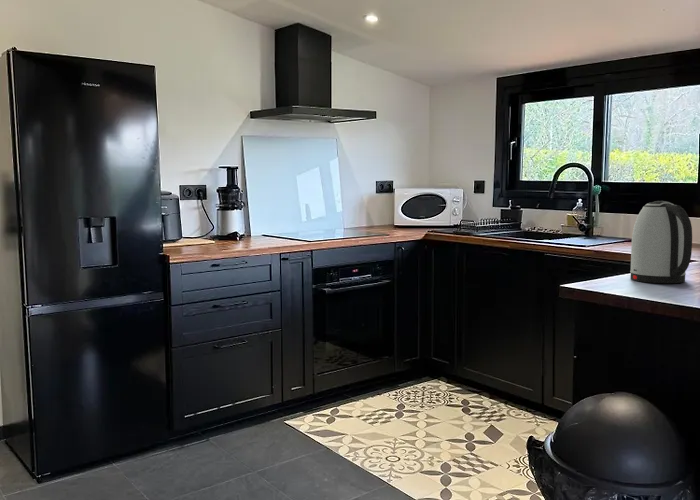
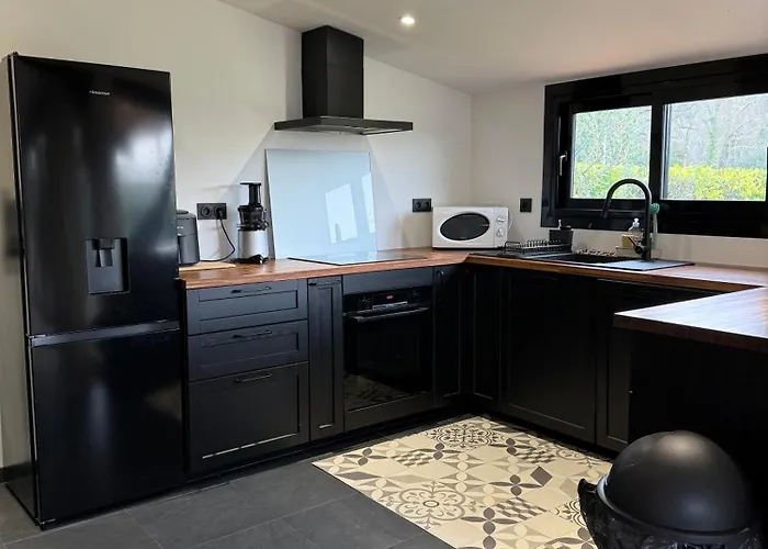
- kettle [629,200,693,284]
